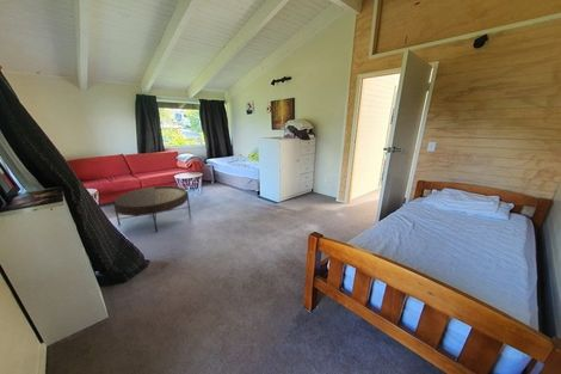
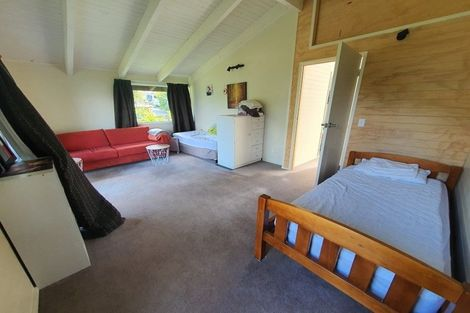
- coffee table [112,185,191,234]
